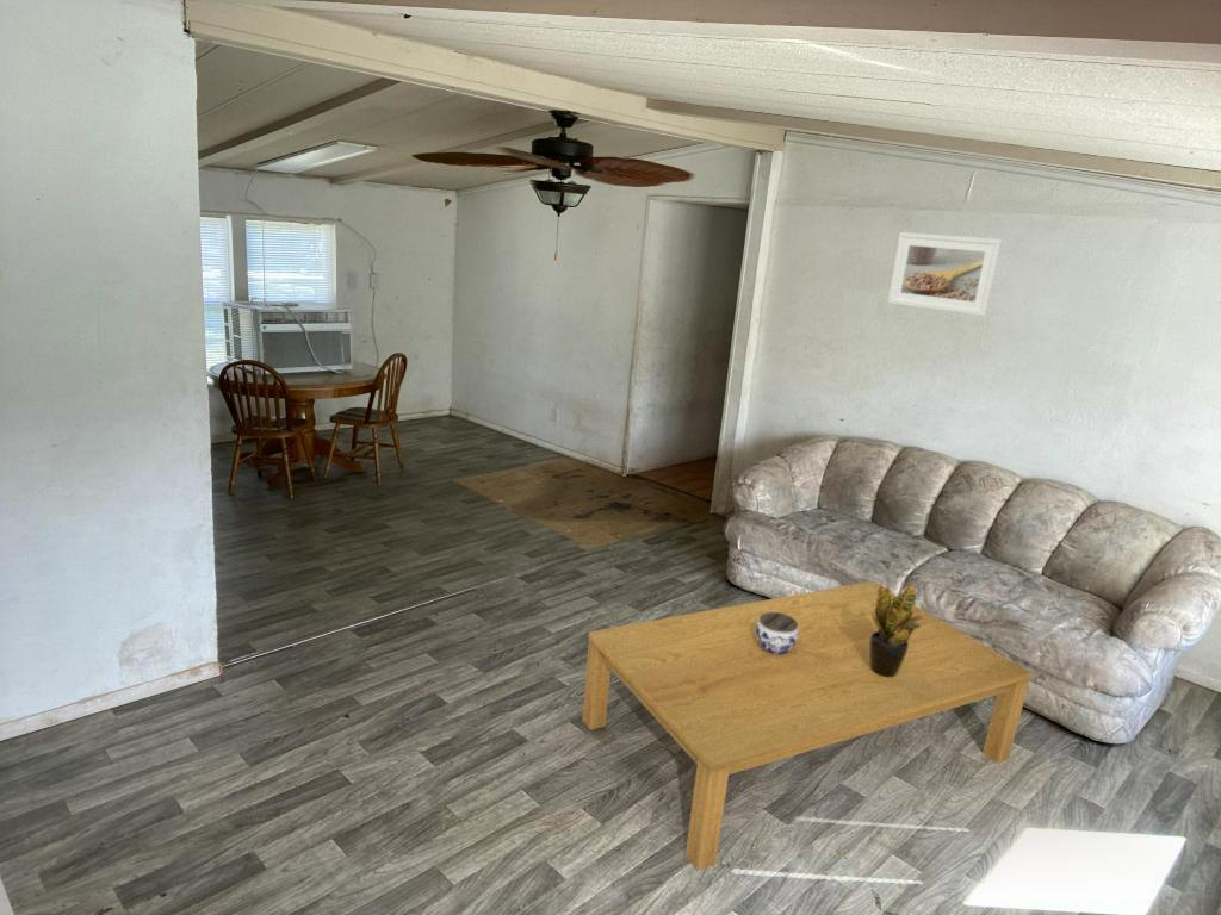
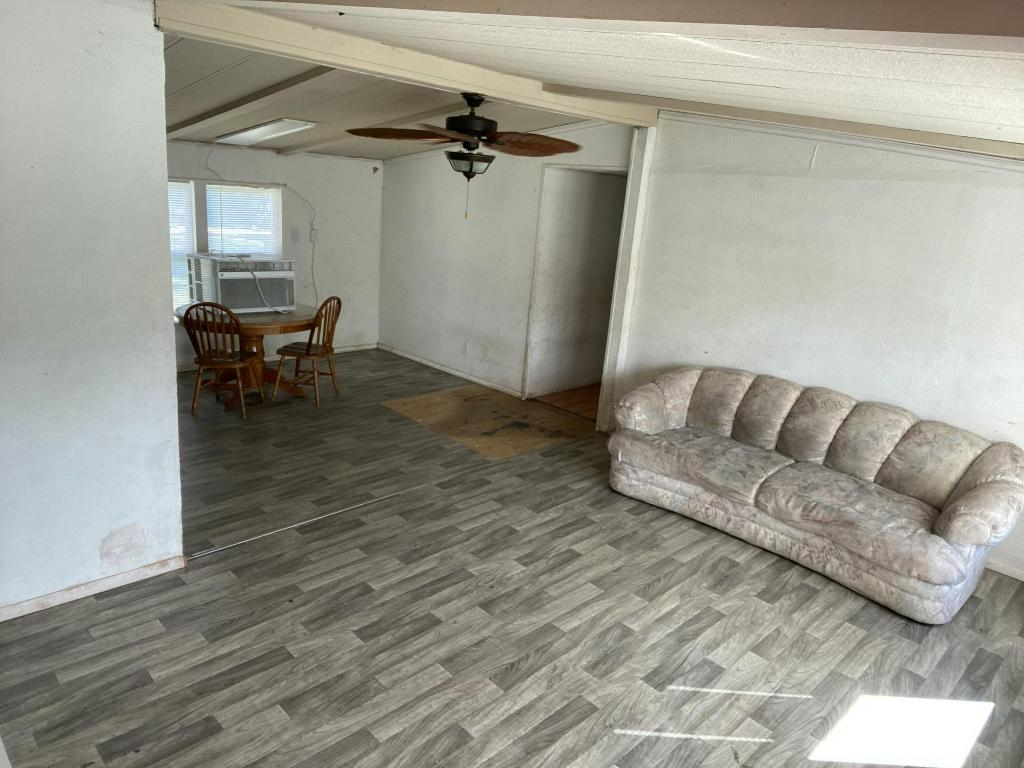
- jar [756,612,799,654]
- coffee table [581,580,1034,872]
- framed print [887,231,1003,317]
- potted plant [869,580,923,677]
